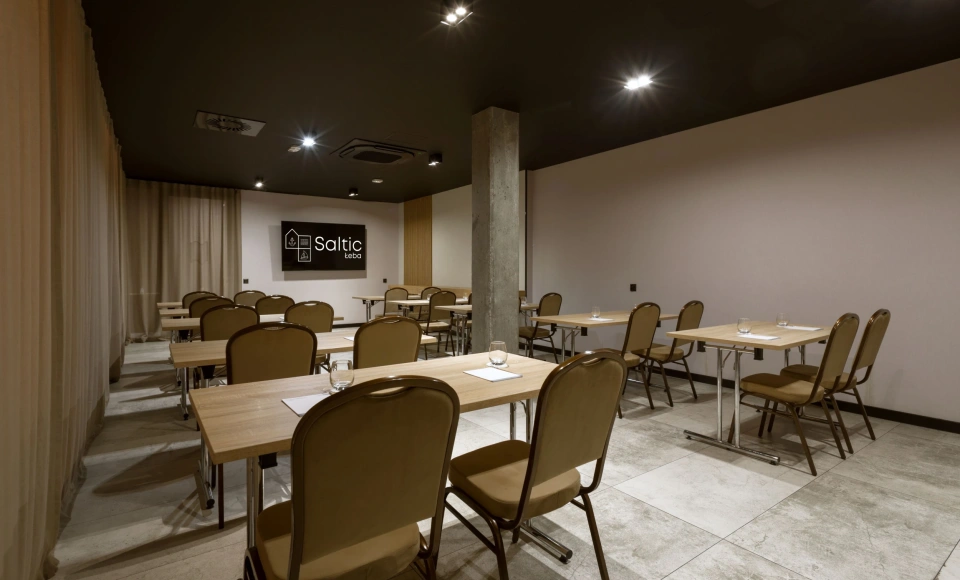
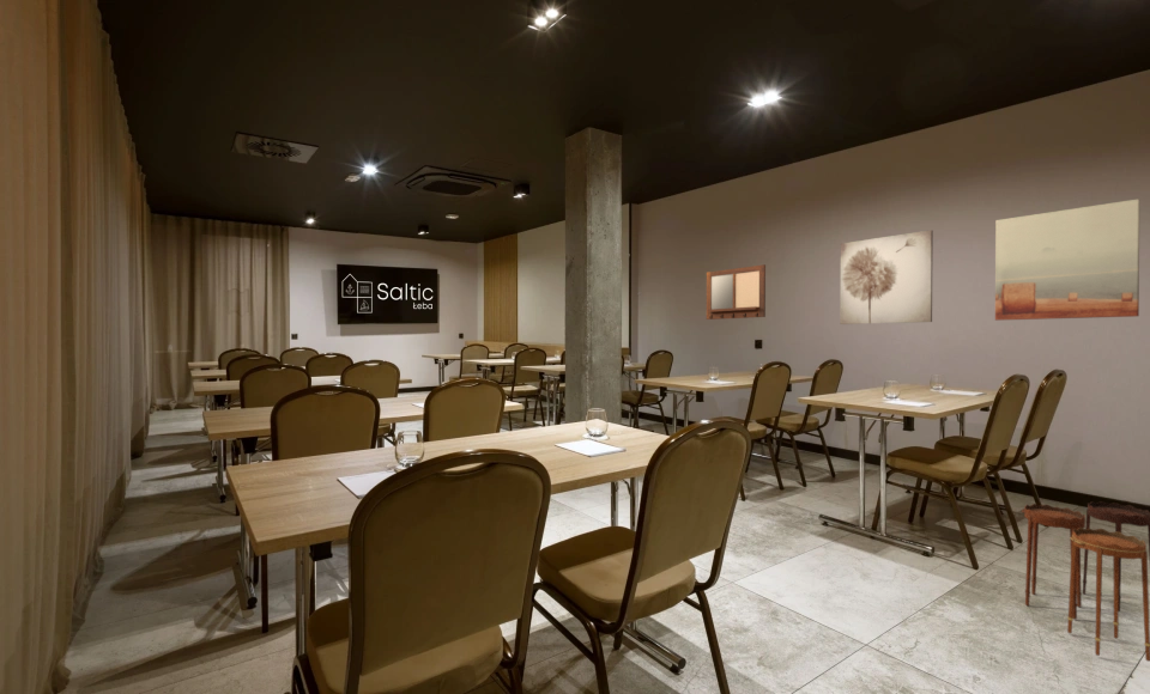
+ wall art [994,197,1142,322]
+ writing board [706,263,767,321]
+ wall art [839,229,934,325]
+ side table [1019,500,1150,663]
